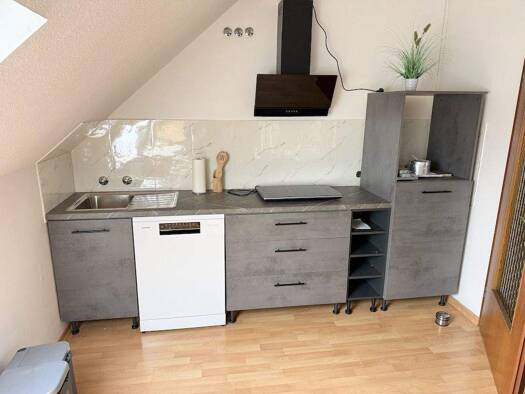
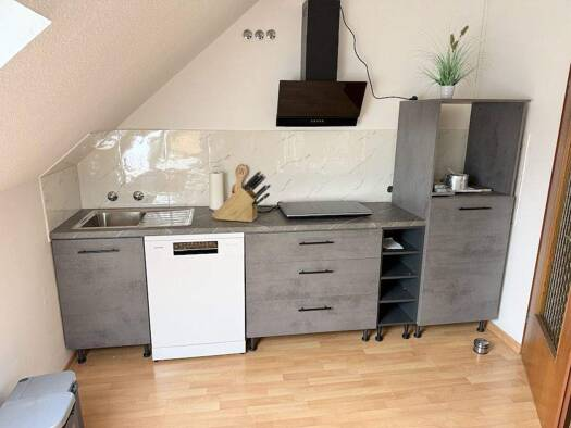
+ knife block [211,169,272,223]
